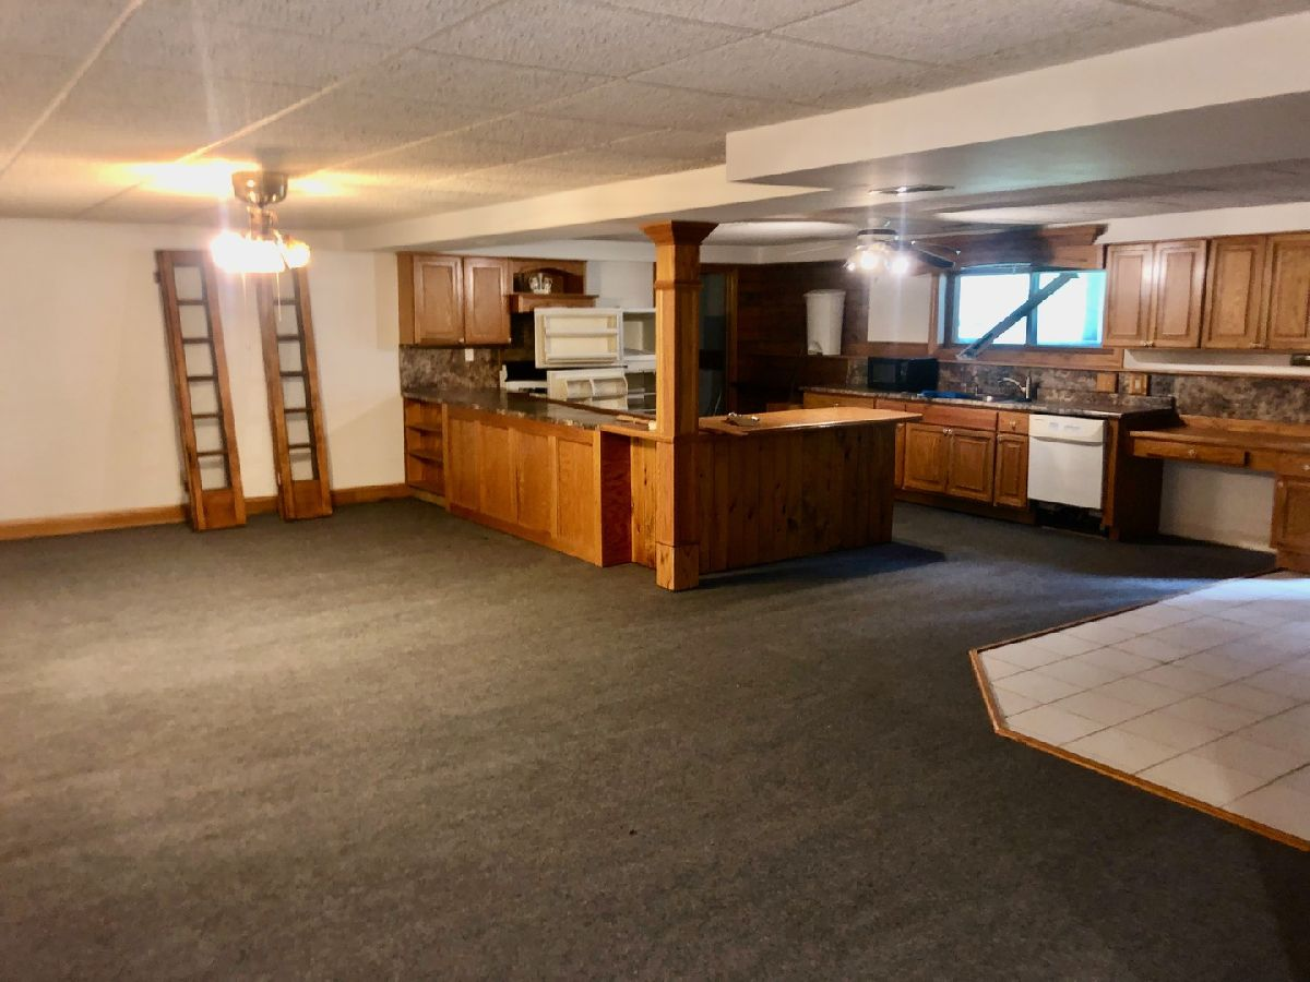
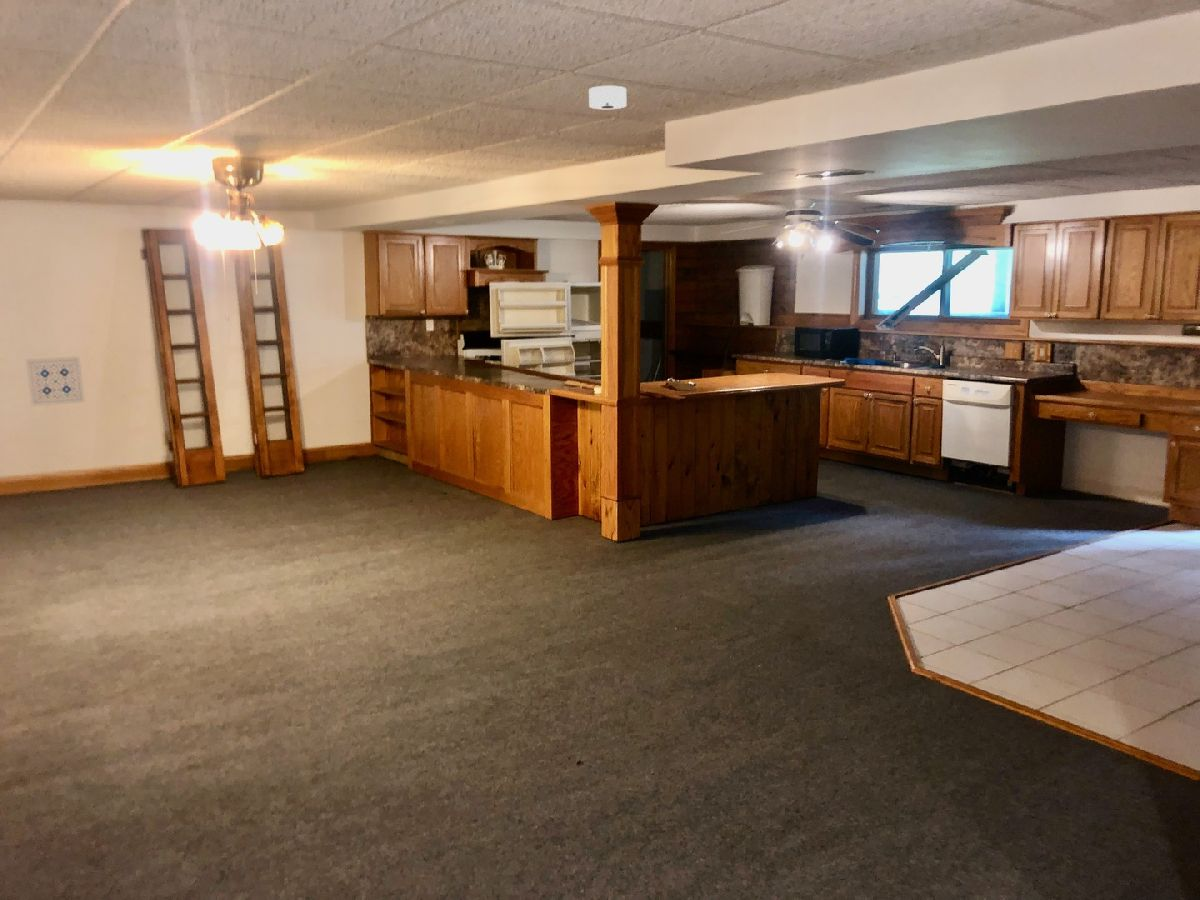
+ wall art [25,355,86,407]
+ smoke detector [588,85,627,110]
